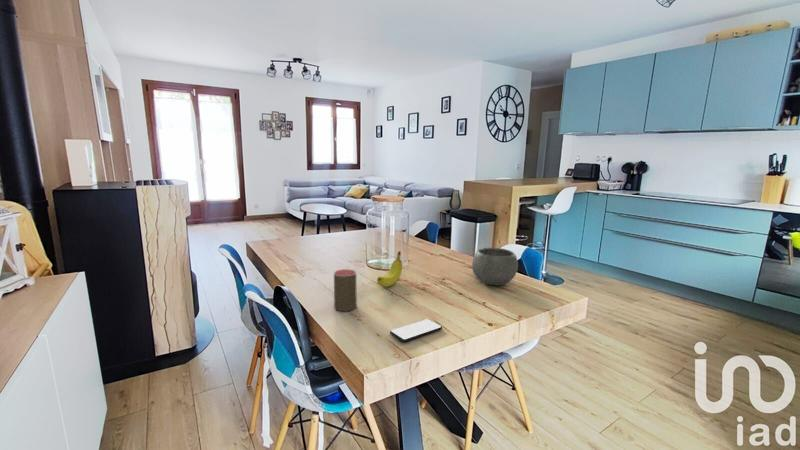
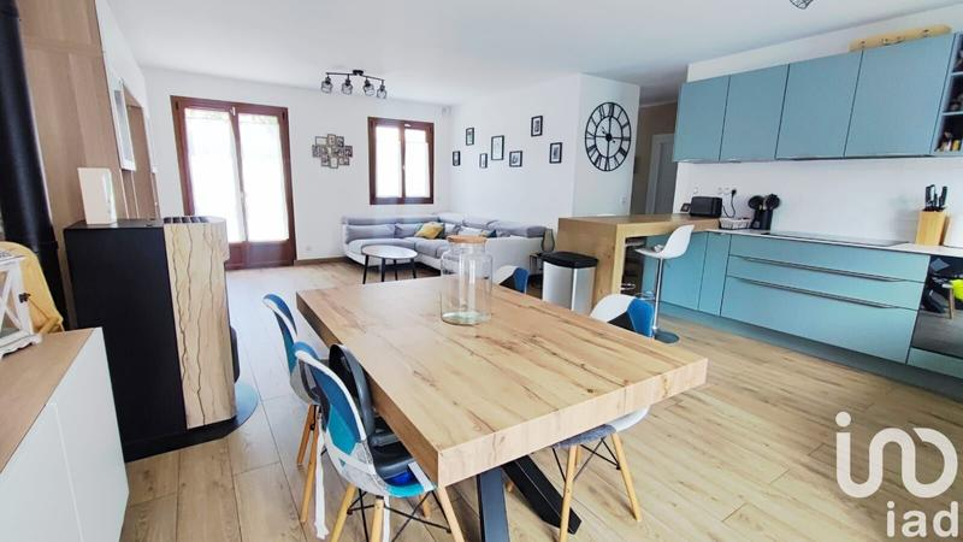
- cup [333,268,358,312]
- ceramic bowl [471,247,519,286]
- fruit [376,250,403,288]
- smartphone [389,318,443,343]
